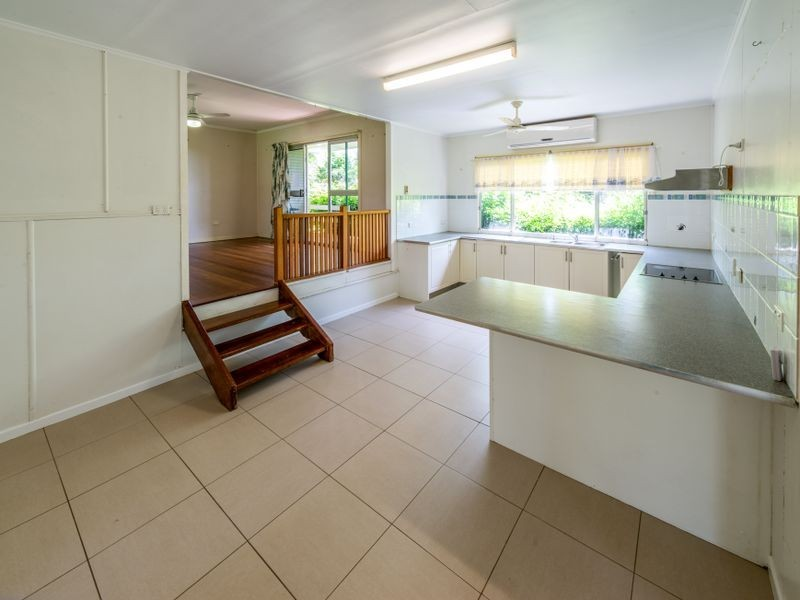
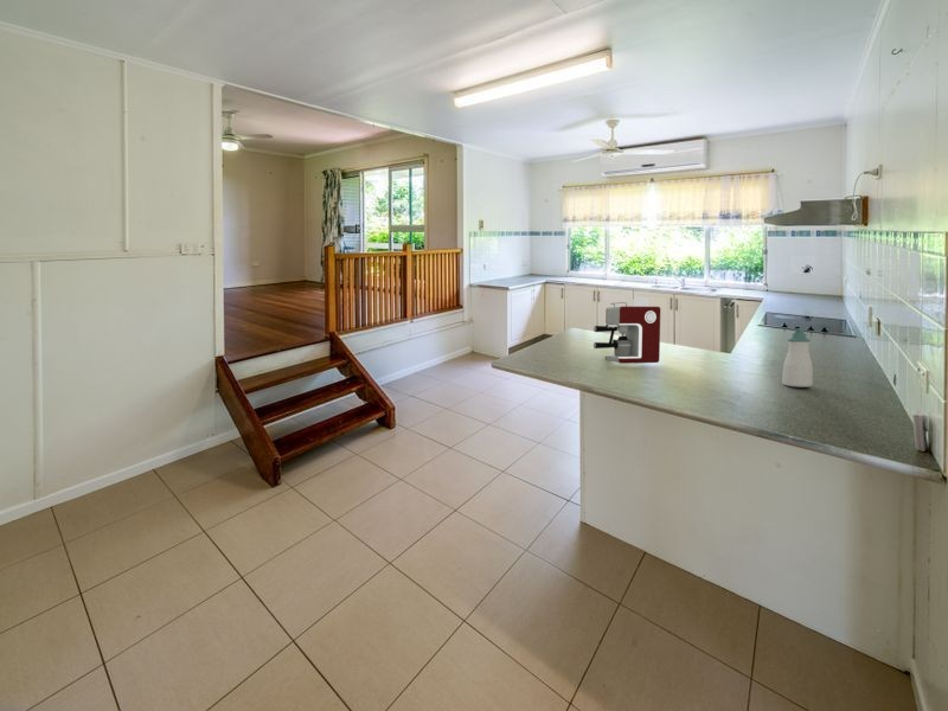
+ soap bottle [781,327,814,389]
+ coffee maker [592,296,661,365]
